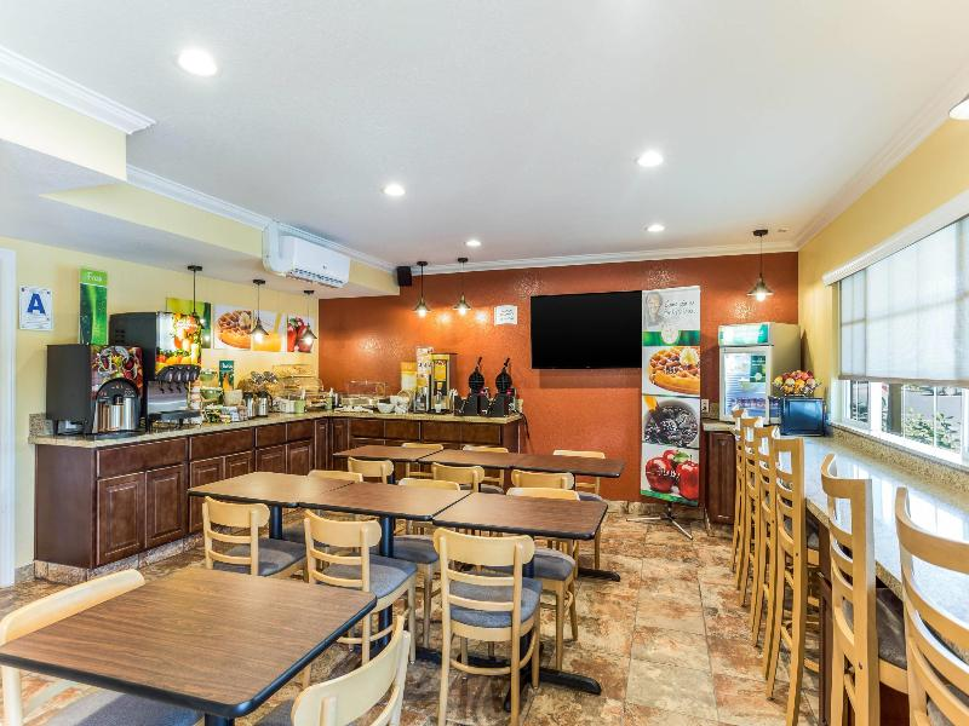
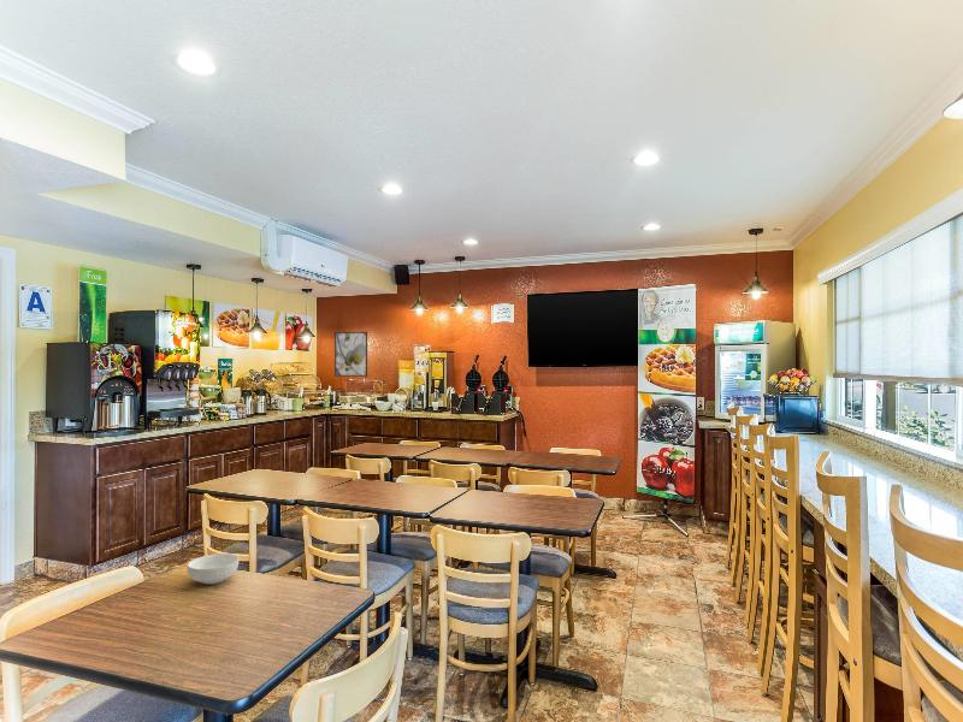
+ cereal bowl [187,552,240,585]
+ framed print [333,331,368,378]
